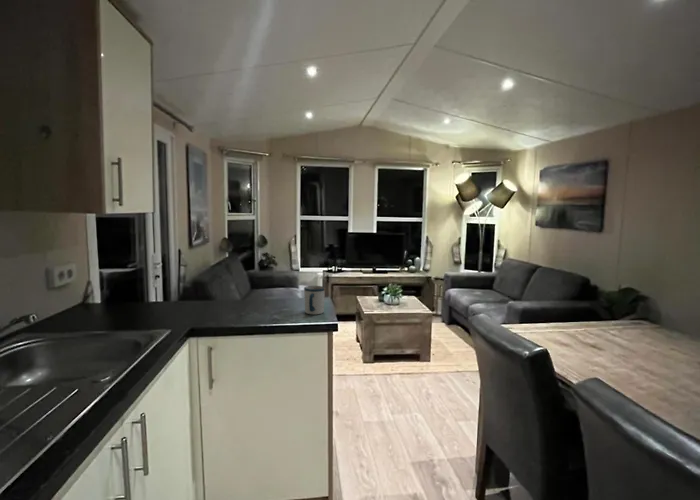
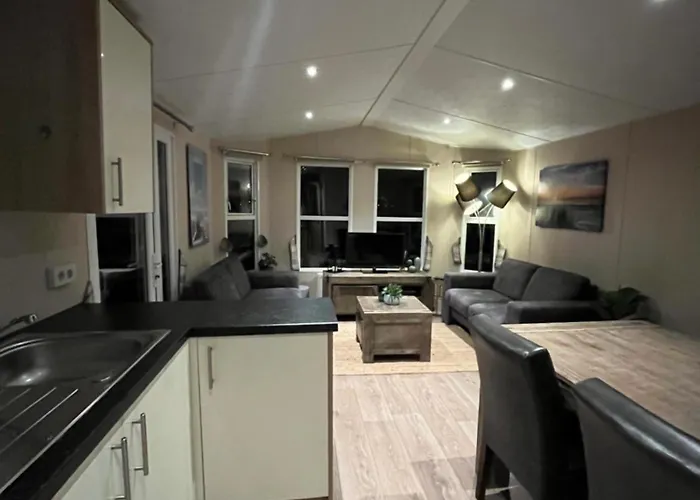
- mug [303,285,326,315]
